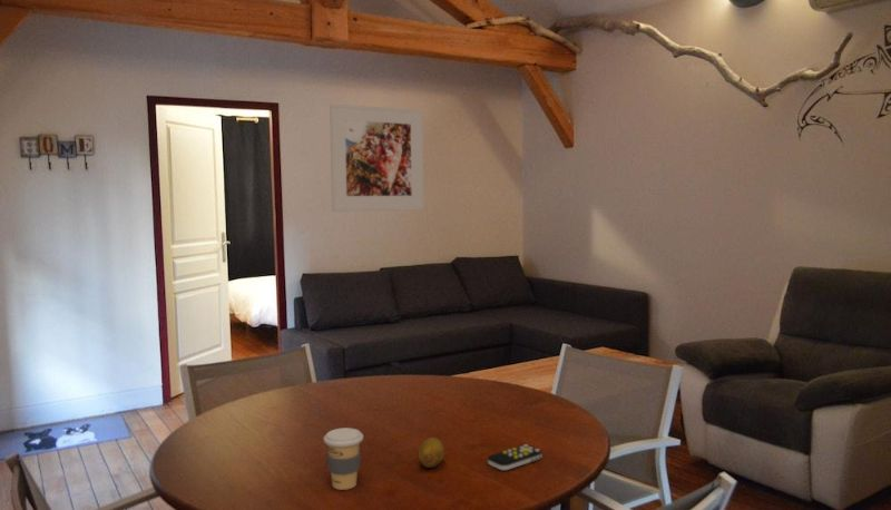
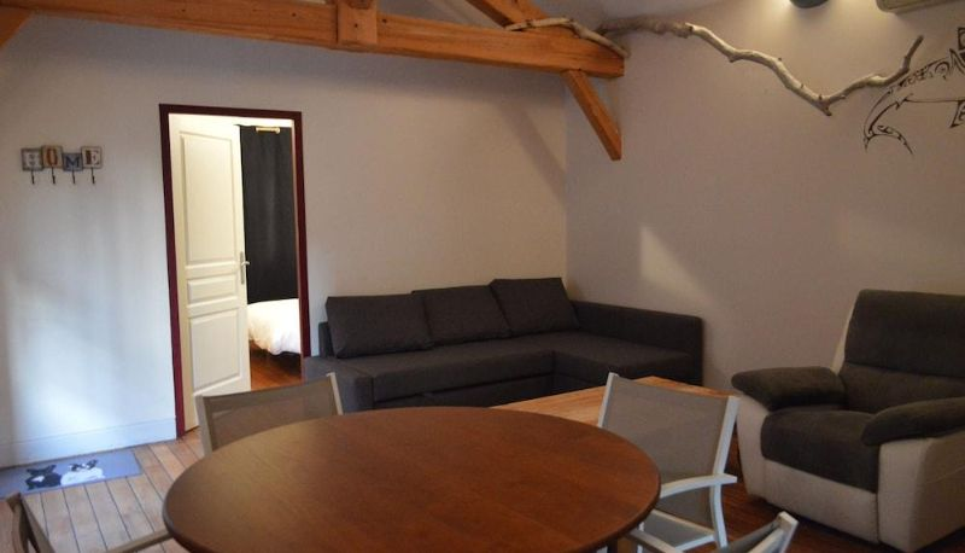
- remote control [487,443,544,471]
- fruit [418,437,446,469]
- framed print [329,102,425,213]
- coffee cup [323,426,364,491]
